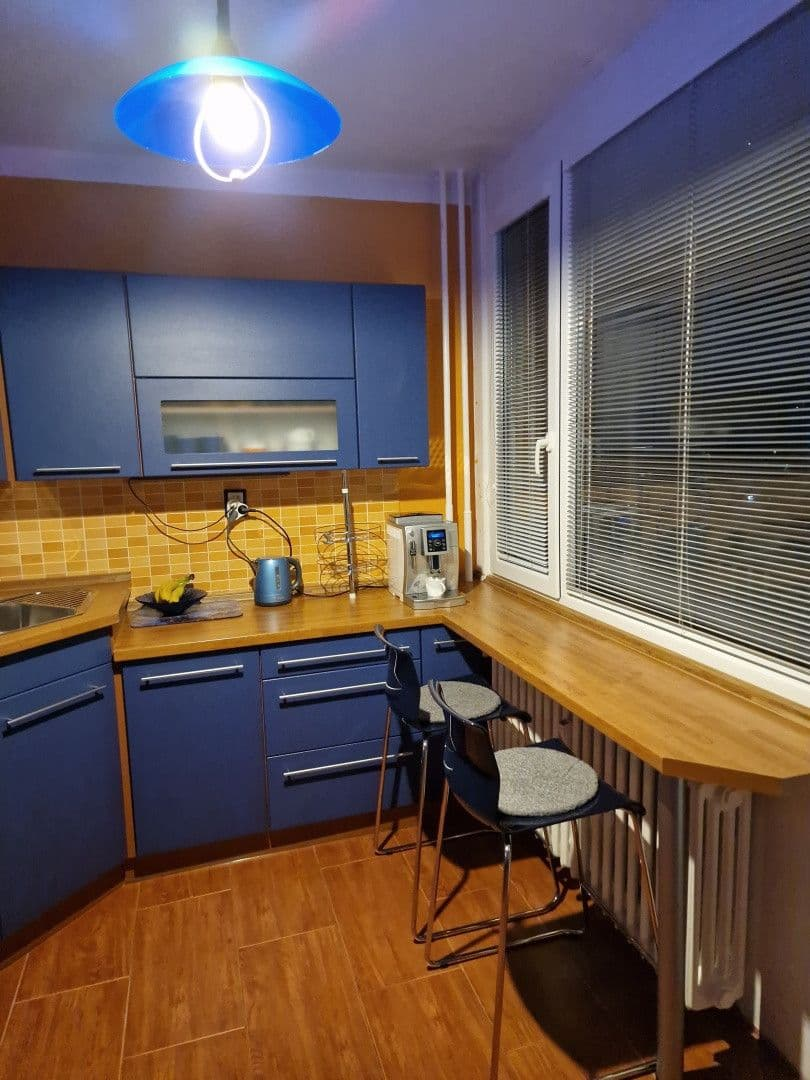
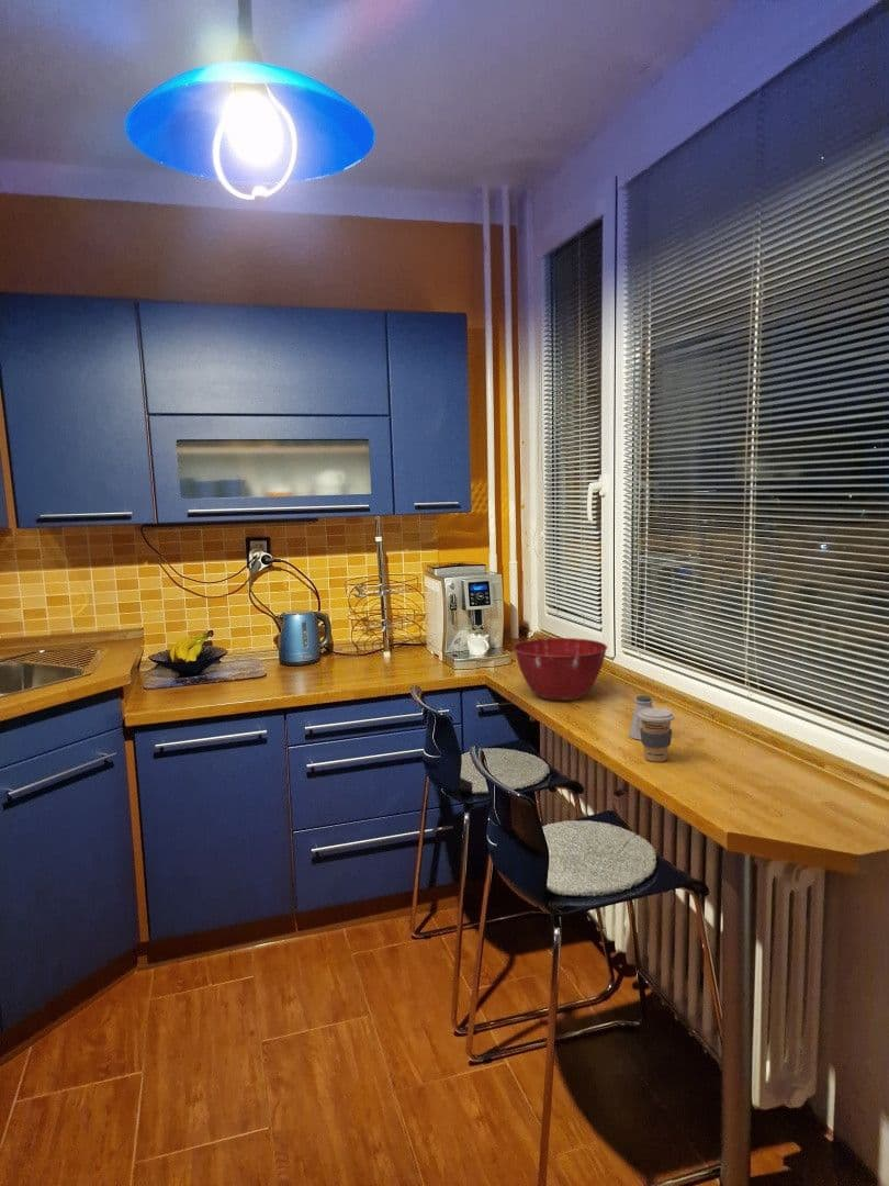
+ coffee cup [638,707,676,763]
+ mixing bowl [513,637,608,702]
+ saltshaker [628,694,654,741]
